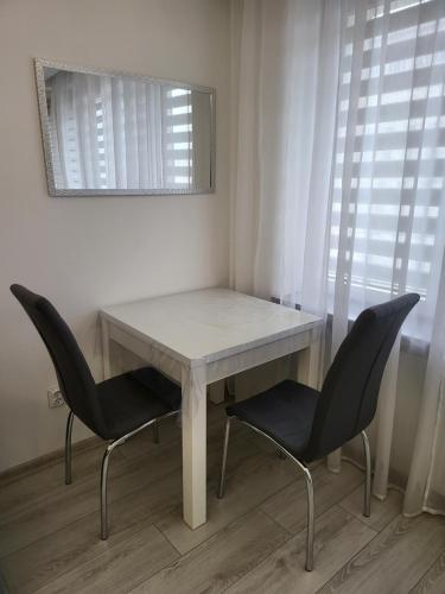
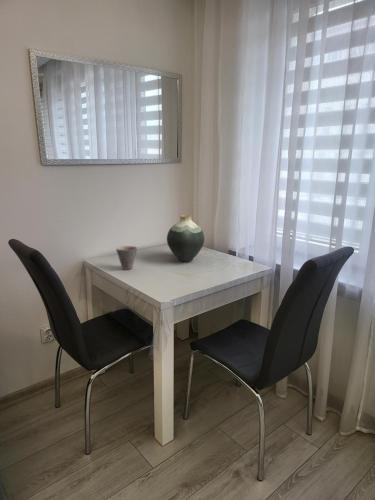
+ cup [115,245,138,270]
+ vase [166,214,205,263]
